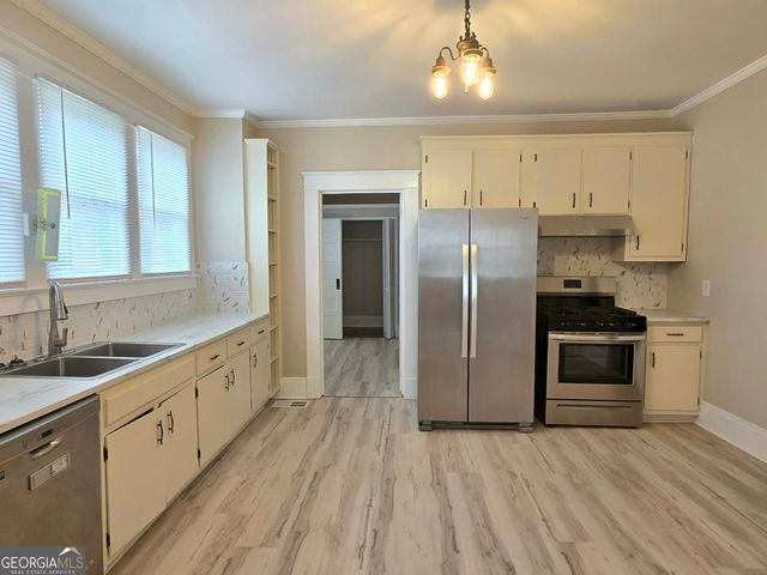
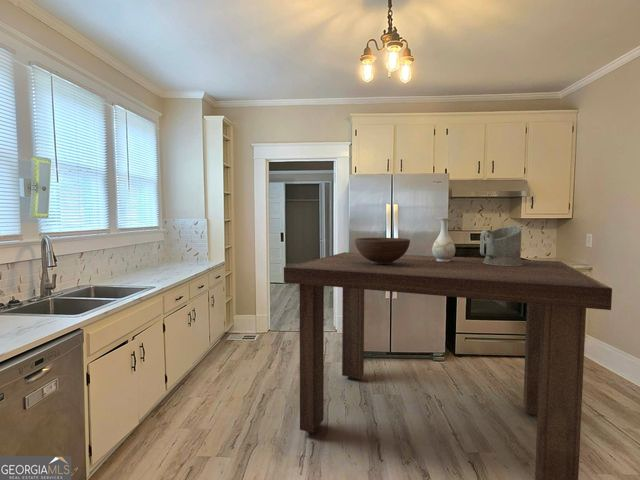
+ fruit bowl [354,237,411,265]
+ vase [431,217,456,262]
+ tea glass holder [479,225,523,266]
+ dining table [283,251,613,480]
